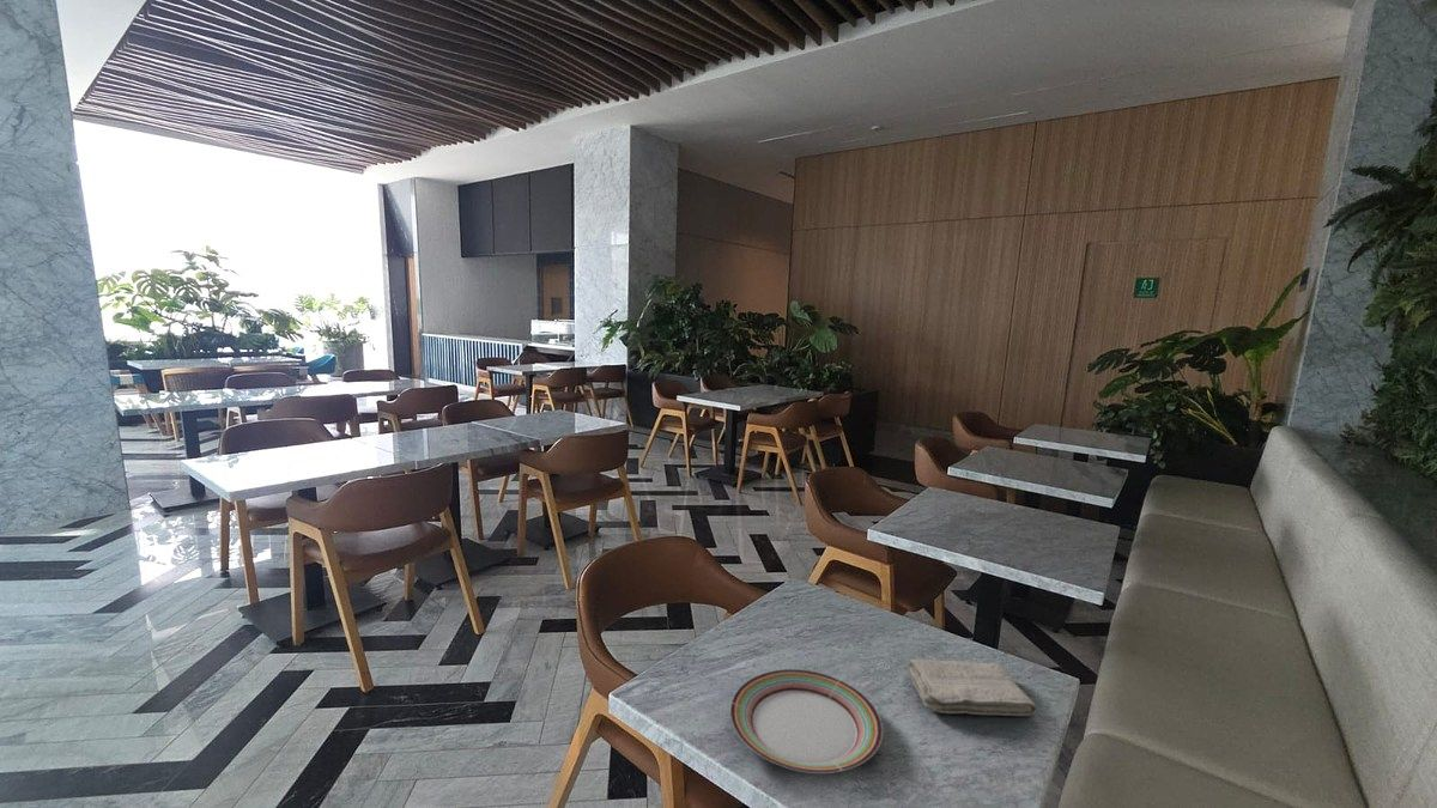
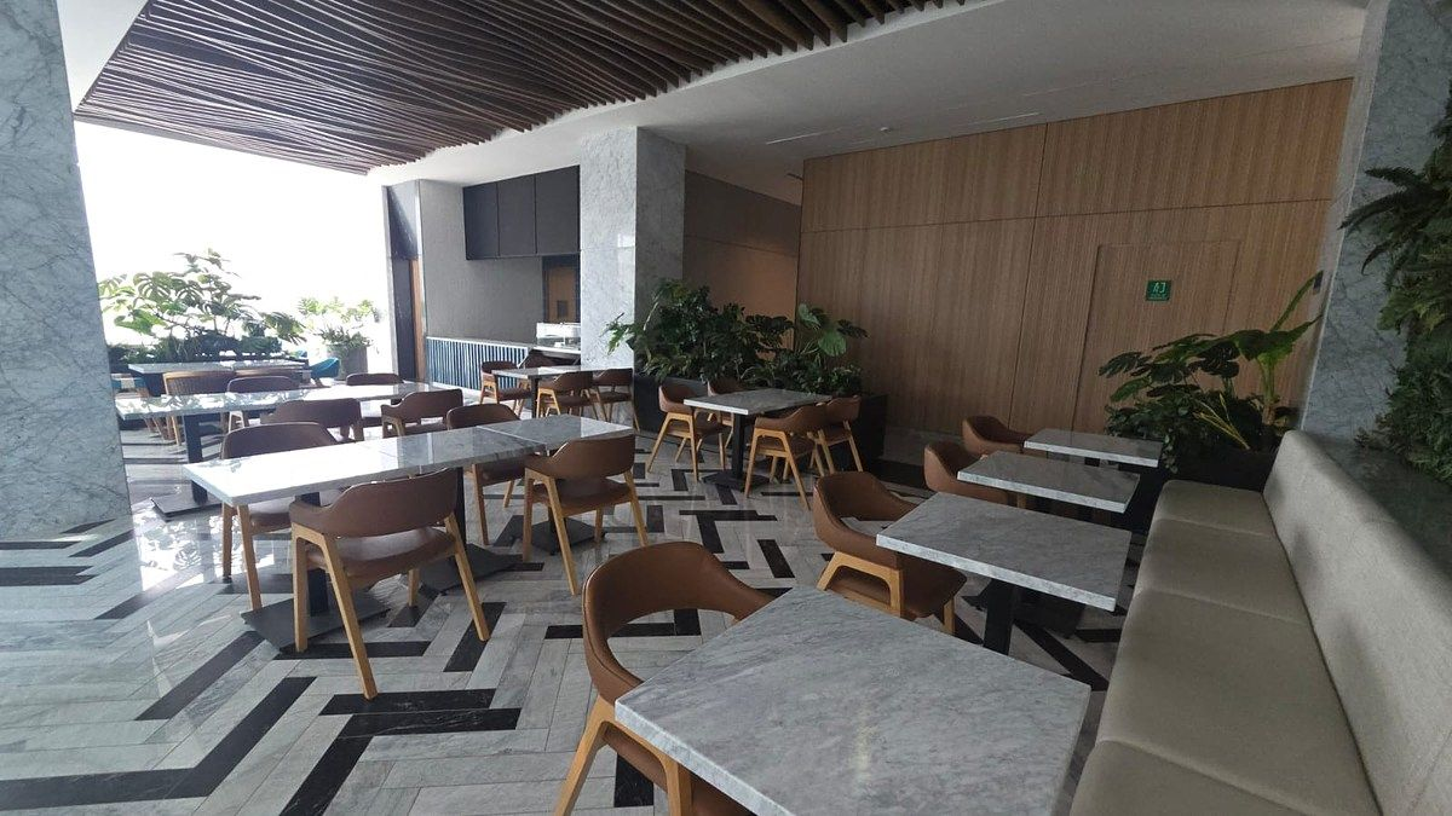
- washcloth [905,657,1038,717]
- plate [729,668,884,774]
